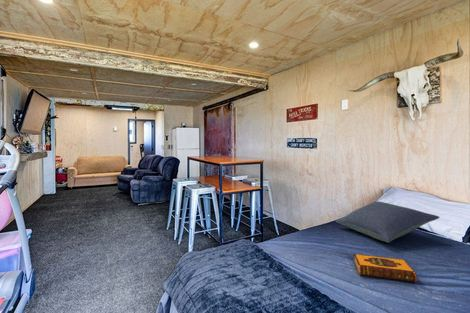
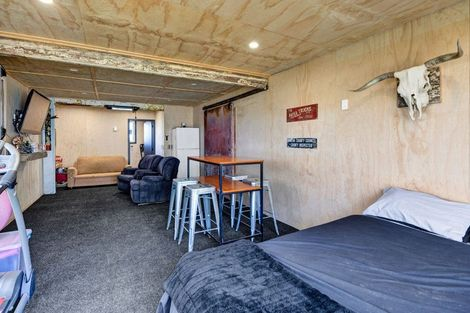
- hardback book [353,253,418,283]
- pillow [334,200,441,244]
